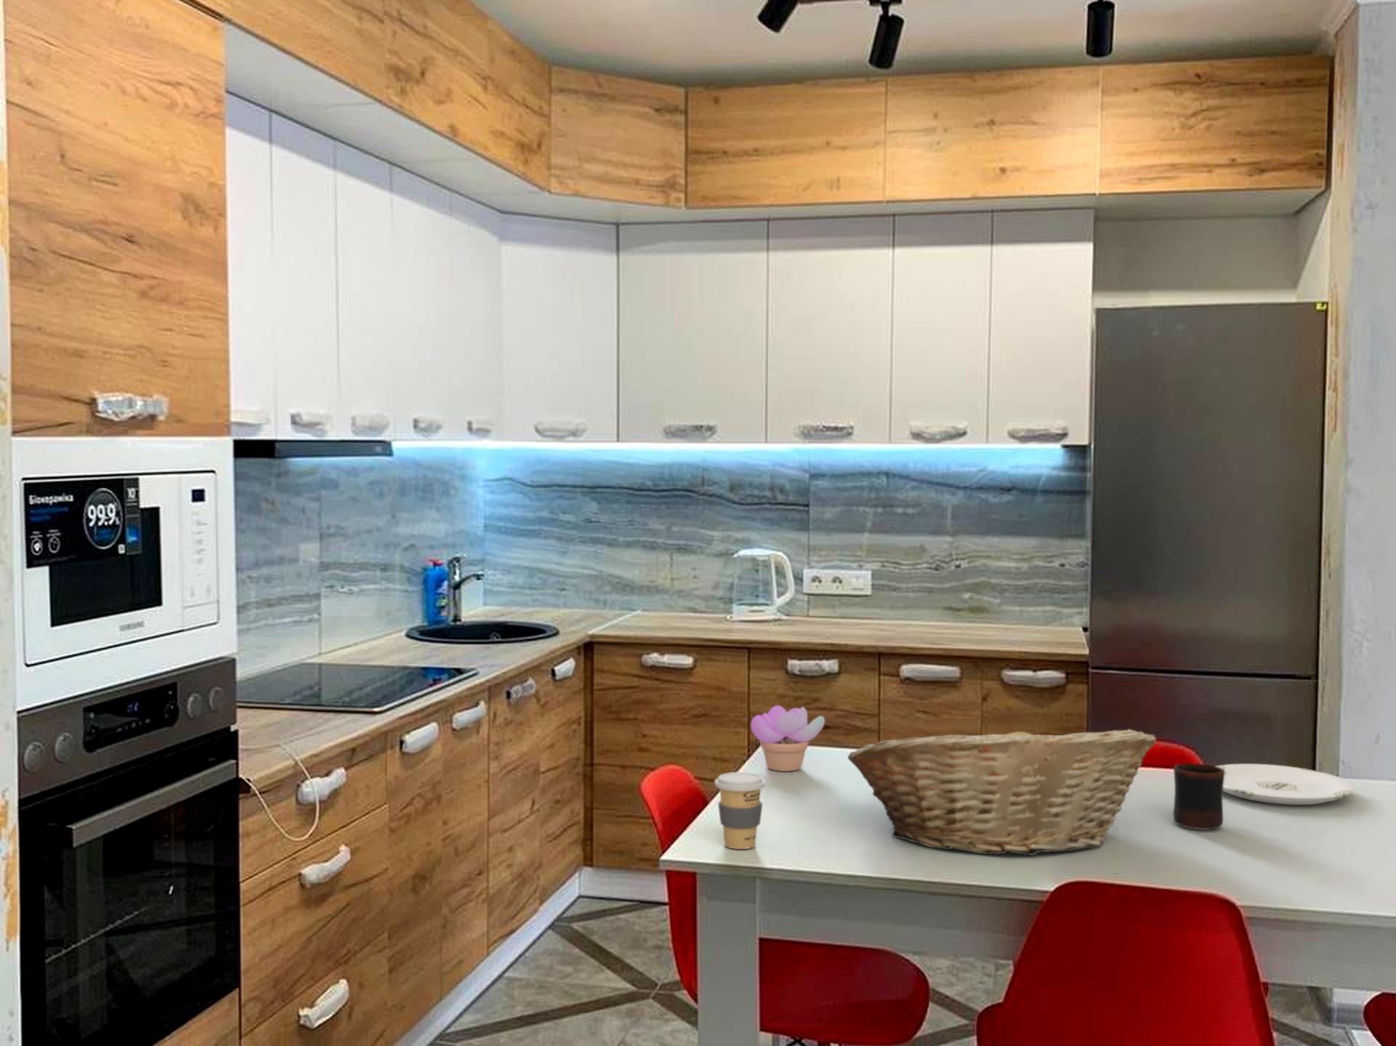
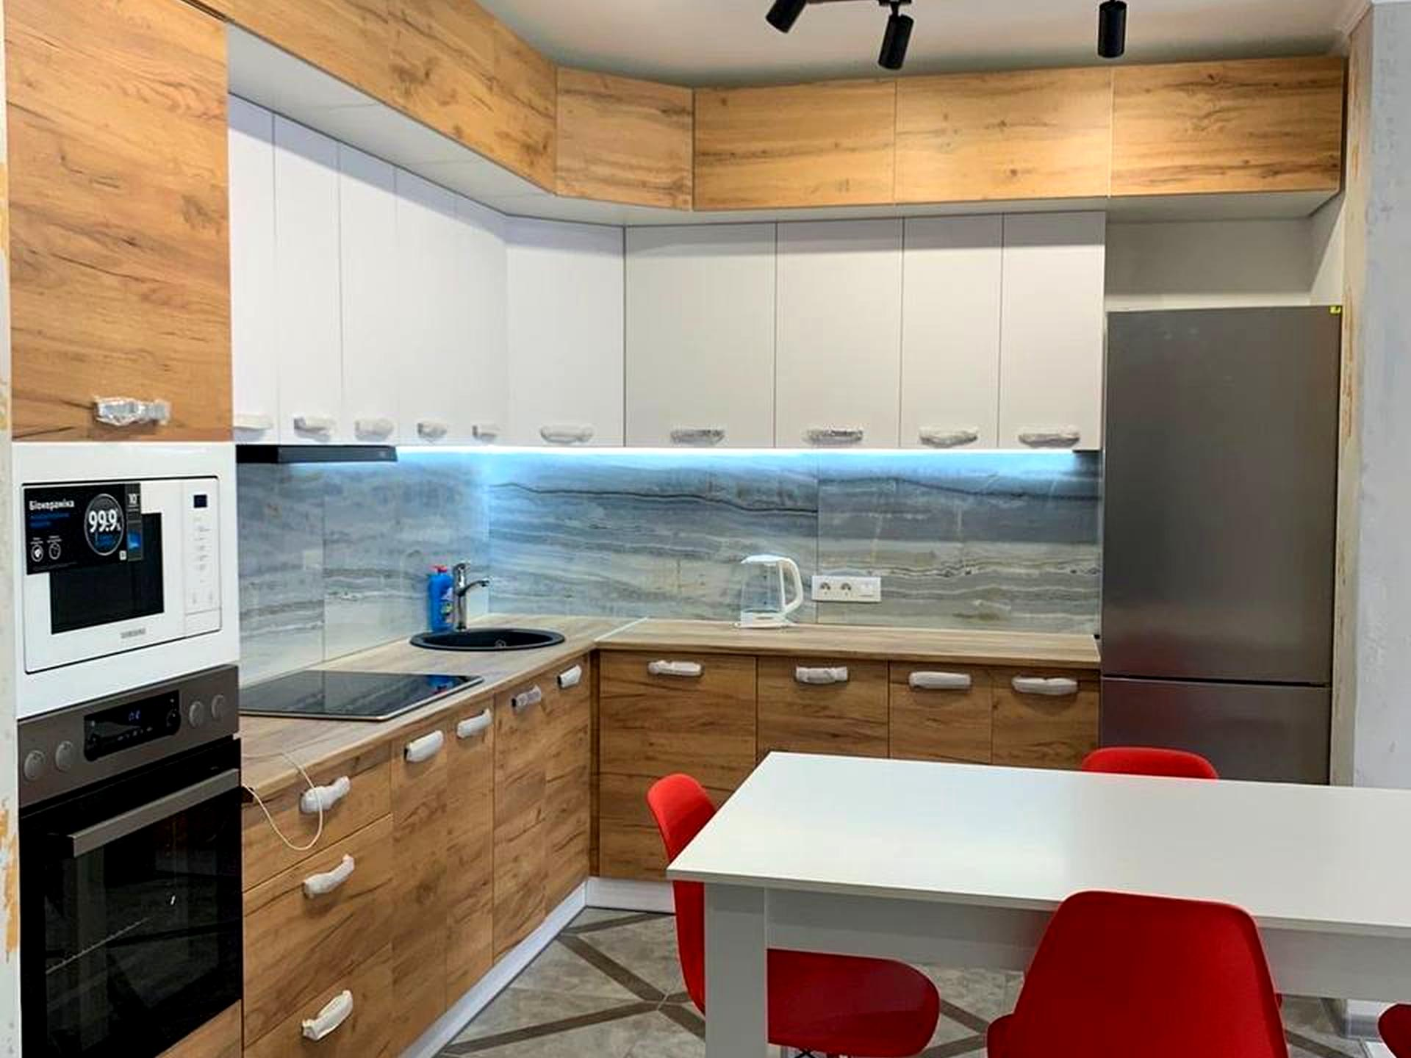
- plate [1216,764,1356,805]
- mug [1173,763,1225,831]
- coffee cup [714,771,766,849]
- fruit basket [847,719,1156,856]
- succulent plant [751,704,826,772]
